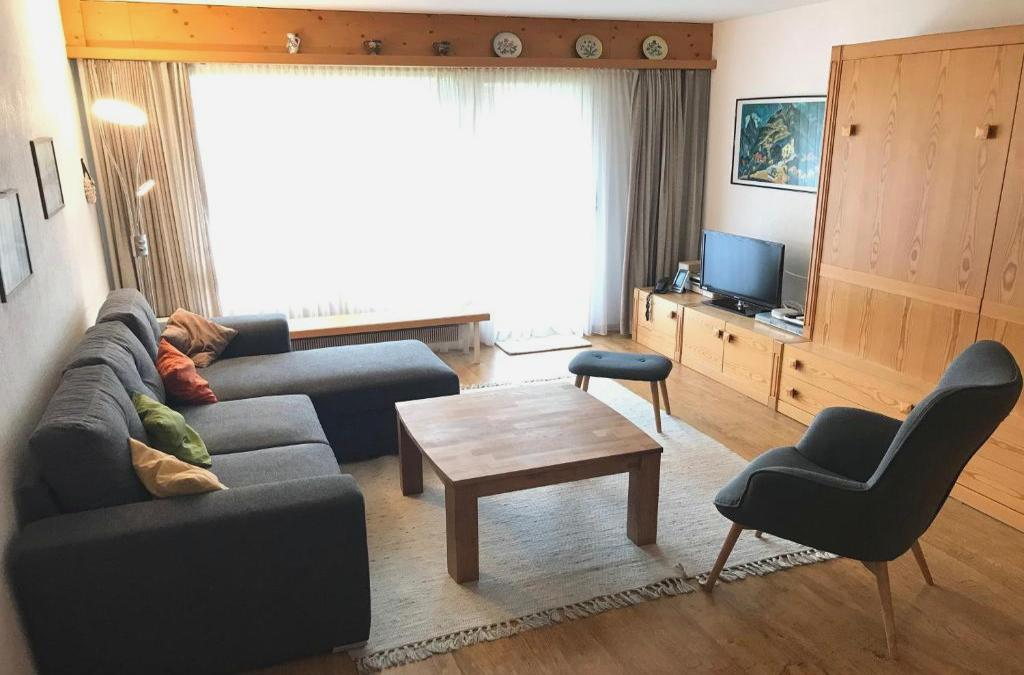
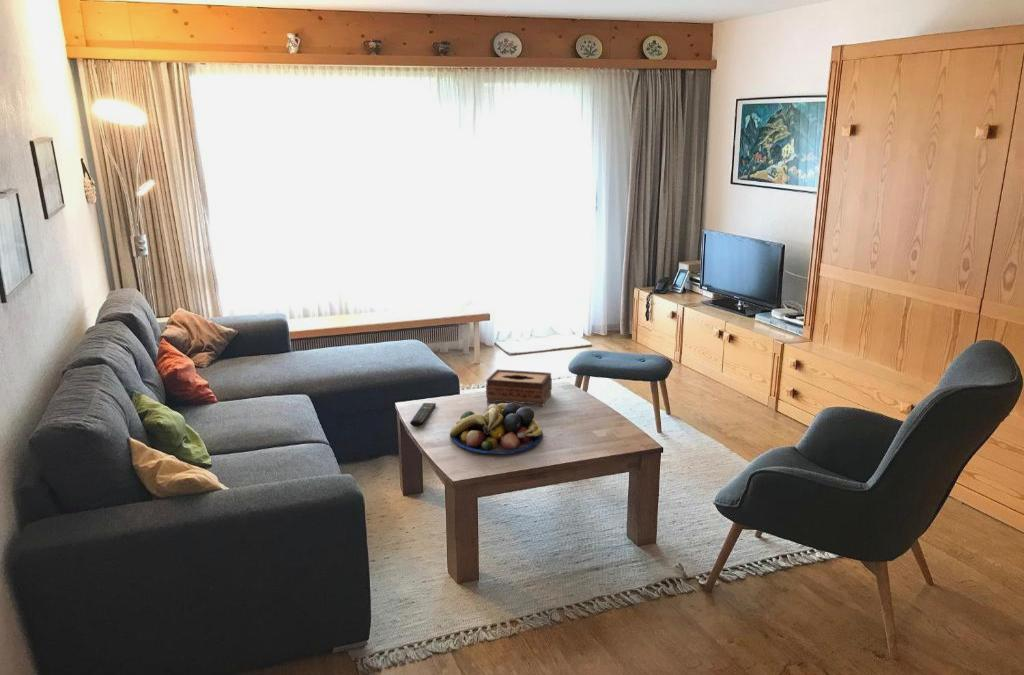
+ fruit bowl [449,402,544,454]
+ remote control [409,402,437,427]
+ tissue box [485,368,553,407]
